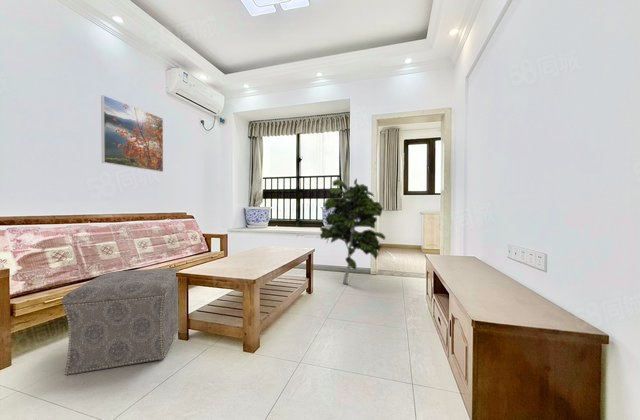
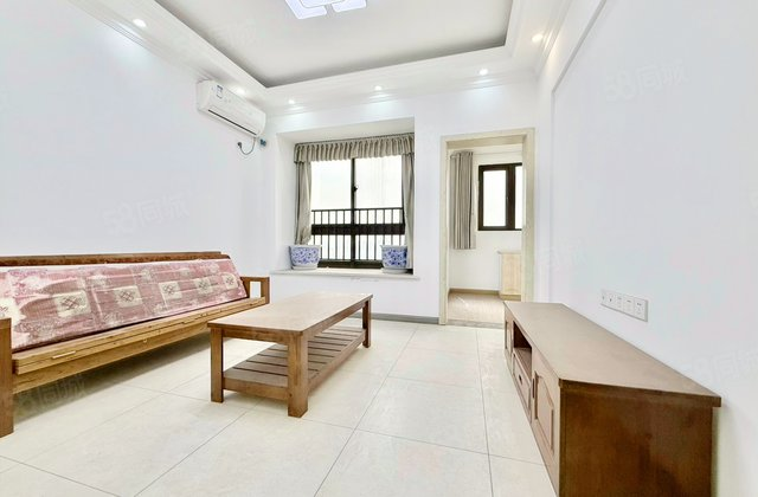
- ottoman [61,267,181,376]
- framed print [100,94,164,173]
- indoor plant [319,177,386,285]
